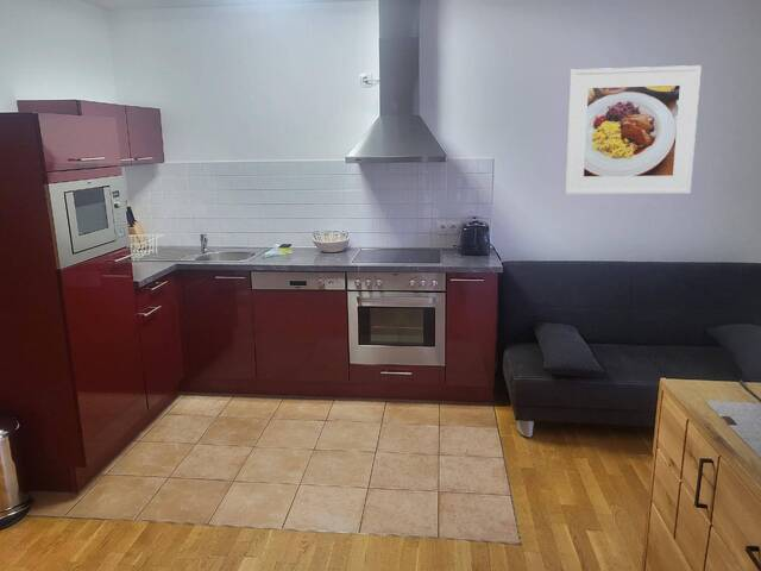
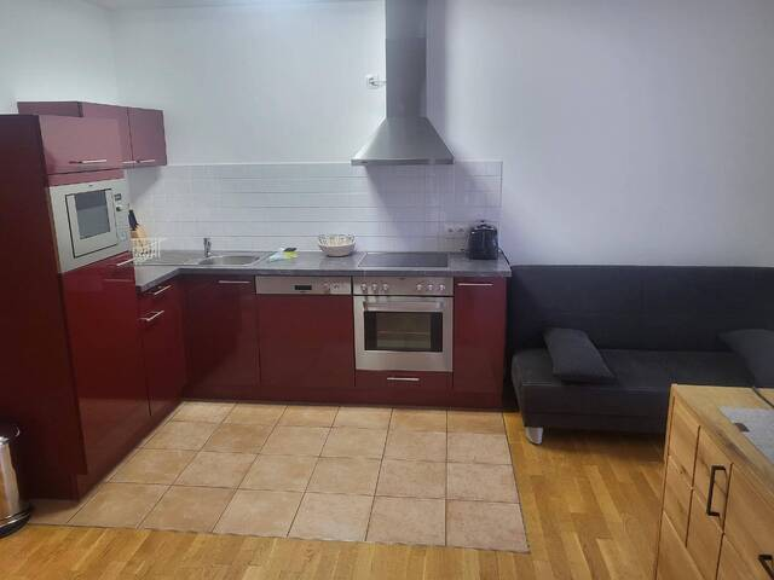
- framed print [564,64,703,195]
